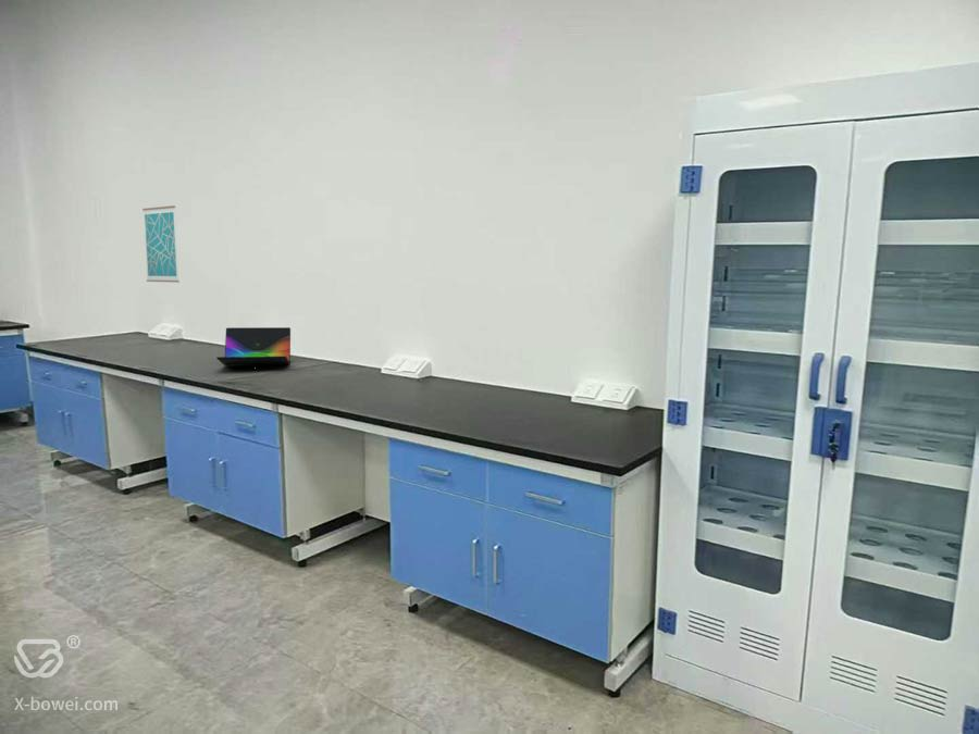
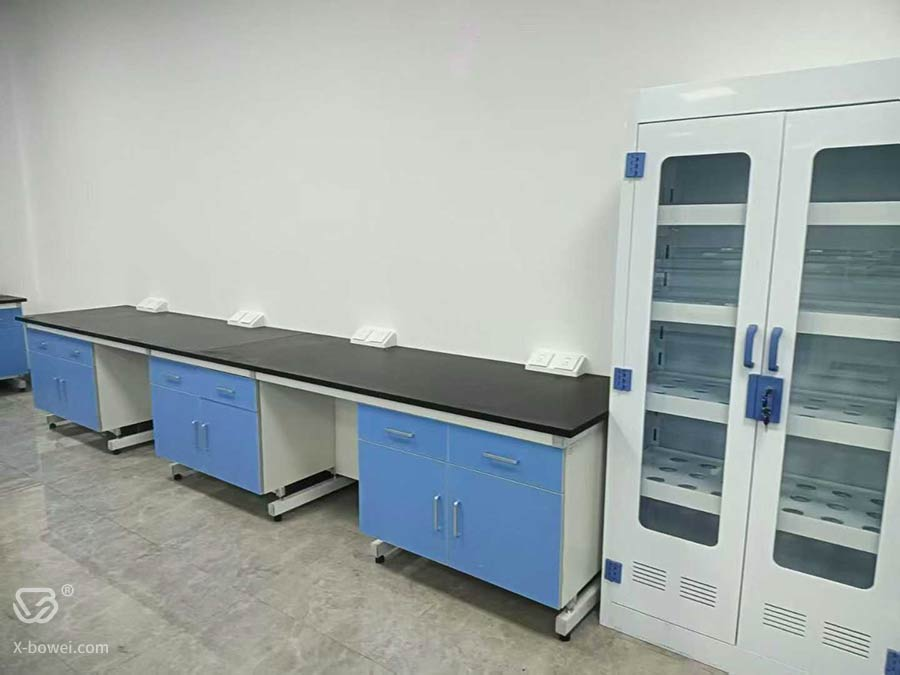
- wall art [141,204,181,284]
- laptop [215,326,292,366]
